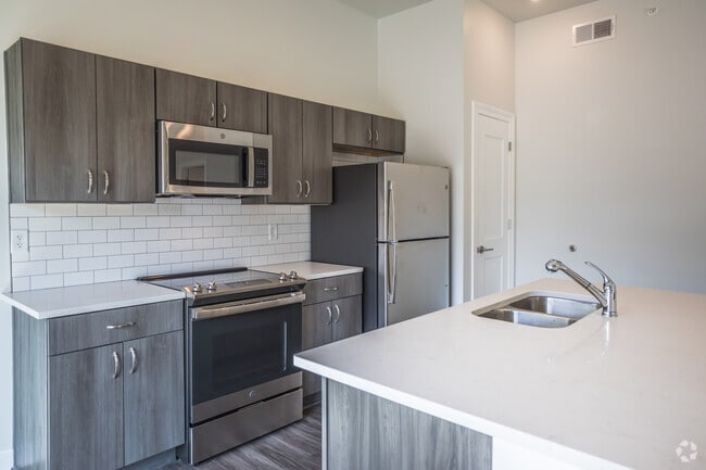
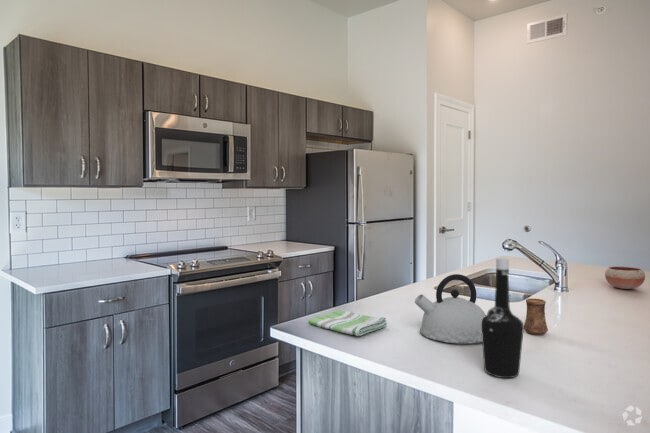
+ dish towel [307,309,388,337]
+ bottle [481,257,524,379]
+ bowl [604,265,646,290]
+ kettle [414,273,487,344]
+ cup [523,297,549,336]
